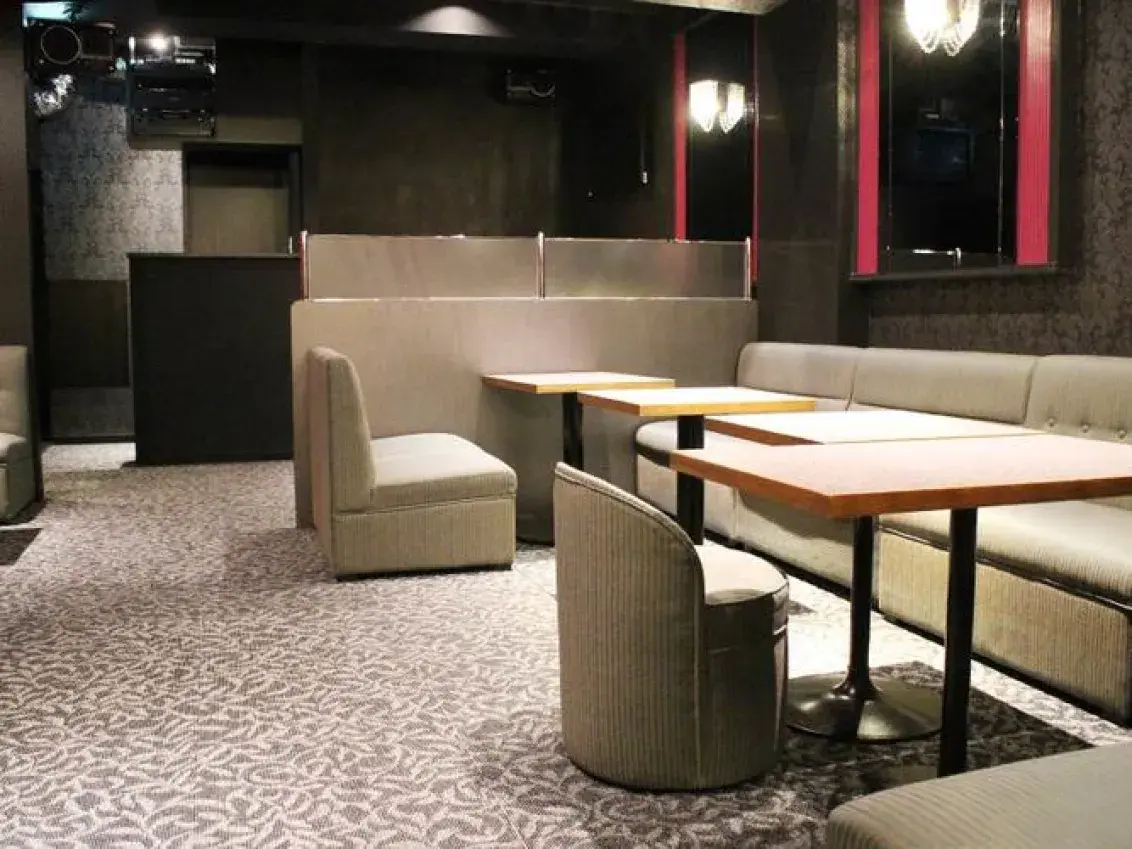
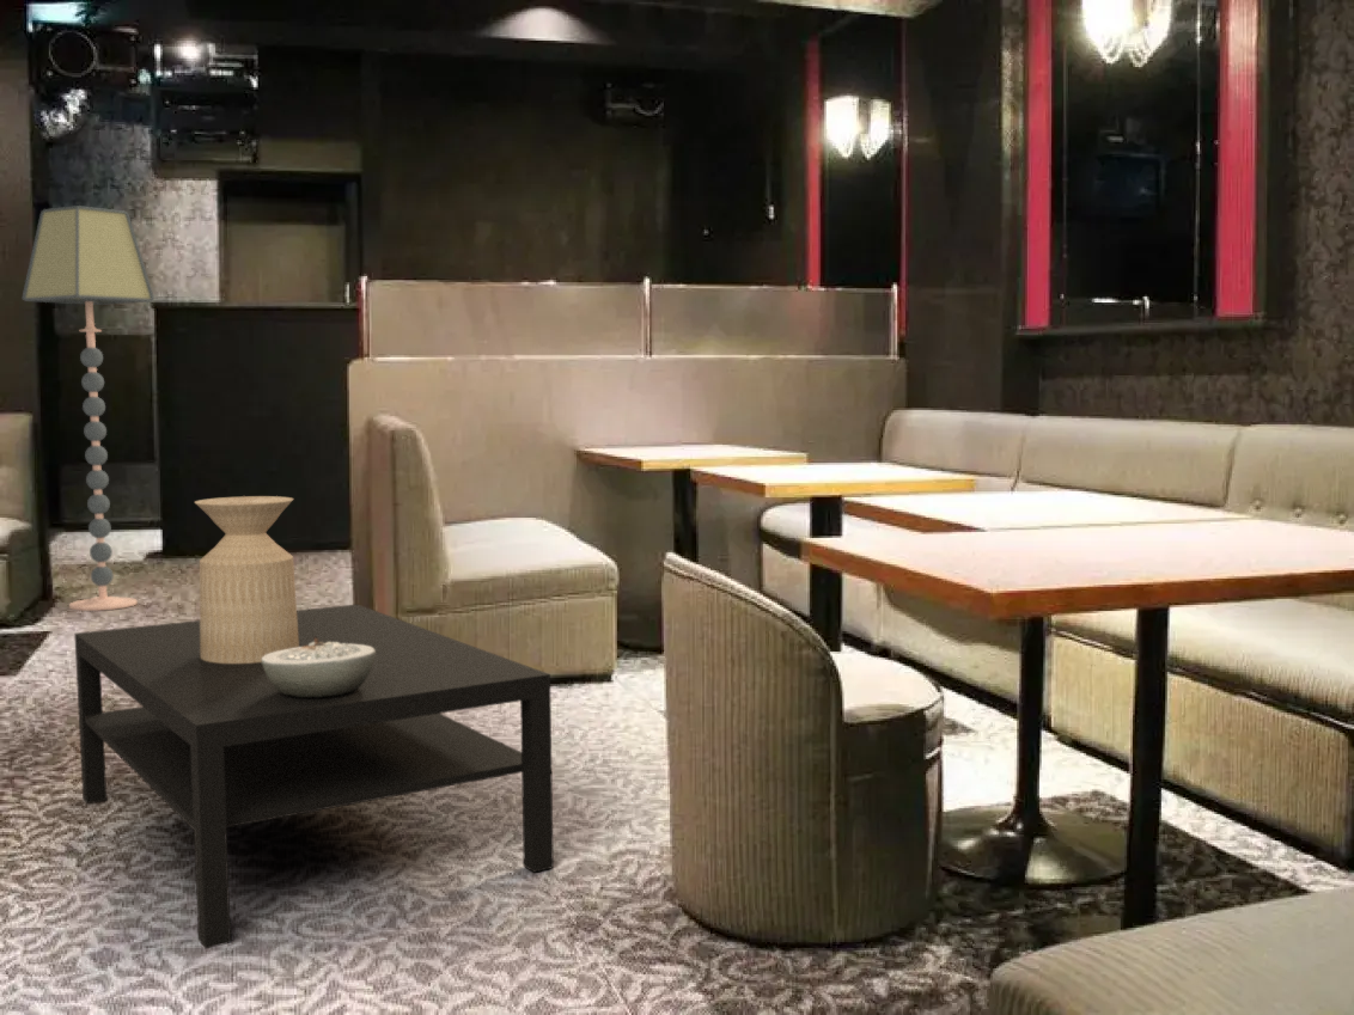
+ side table [194,495,299,664]
+ floor lamp [22,204,155,612]
+ coffee table [73,603,555,949]
+ fire pit bowl [262,636,376,697]
